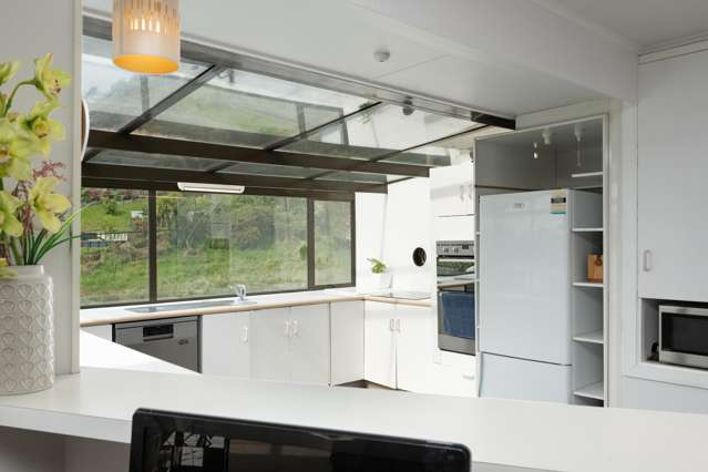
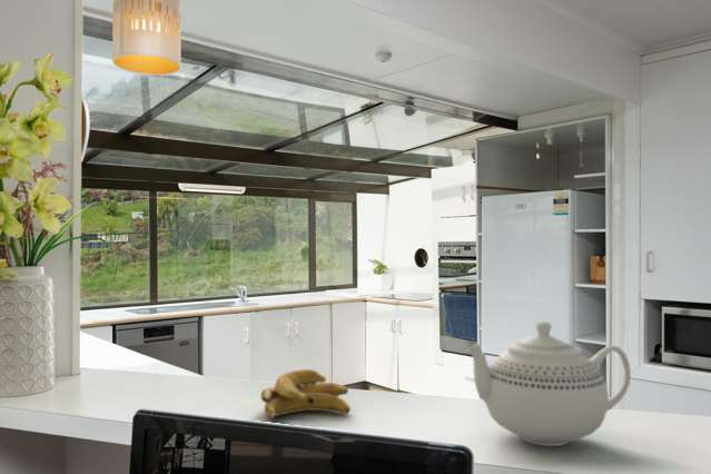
+ banana [260,368,352,419]
+ teapot [466,320,632,447]
